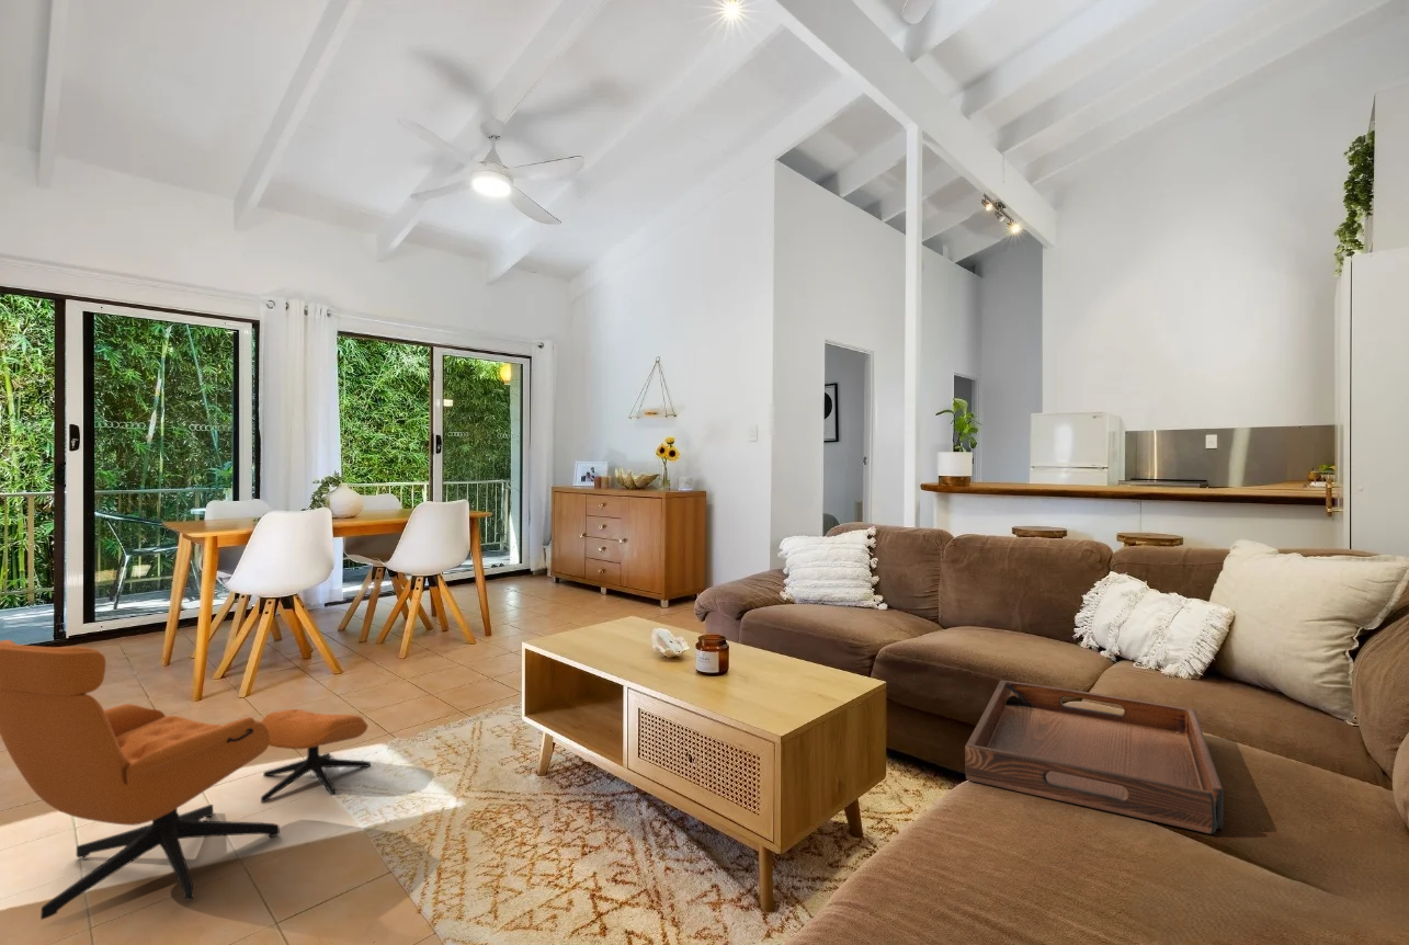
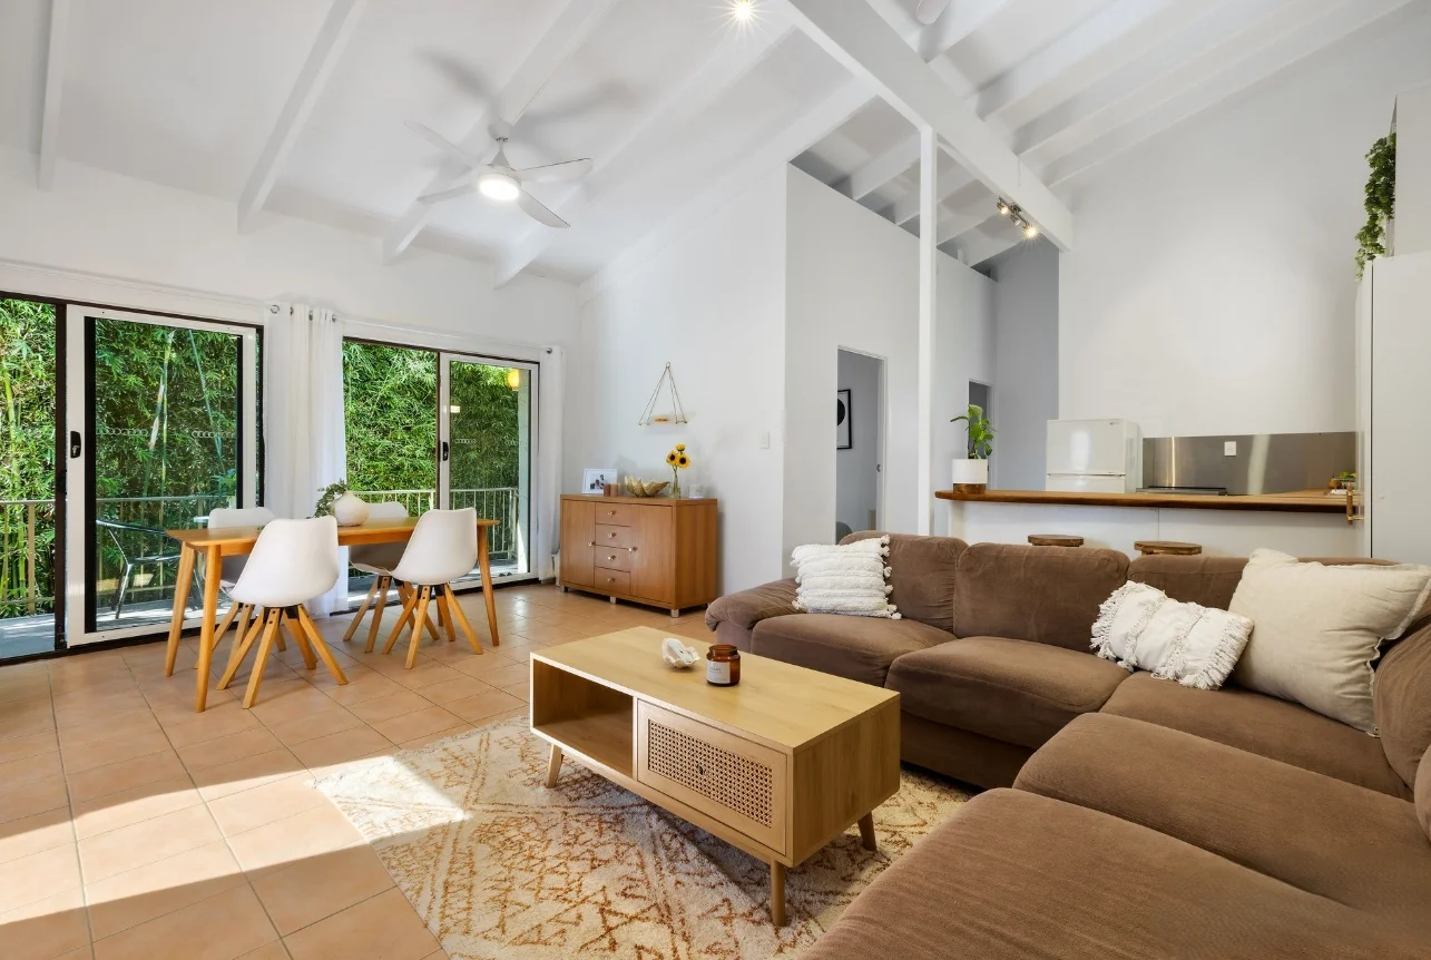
- serving tray [964,679,1224,835]
- lounge chair [0,639,372,921]
